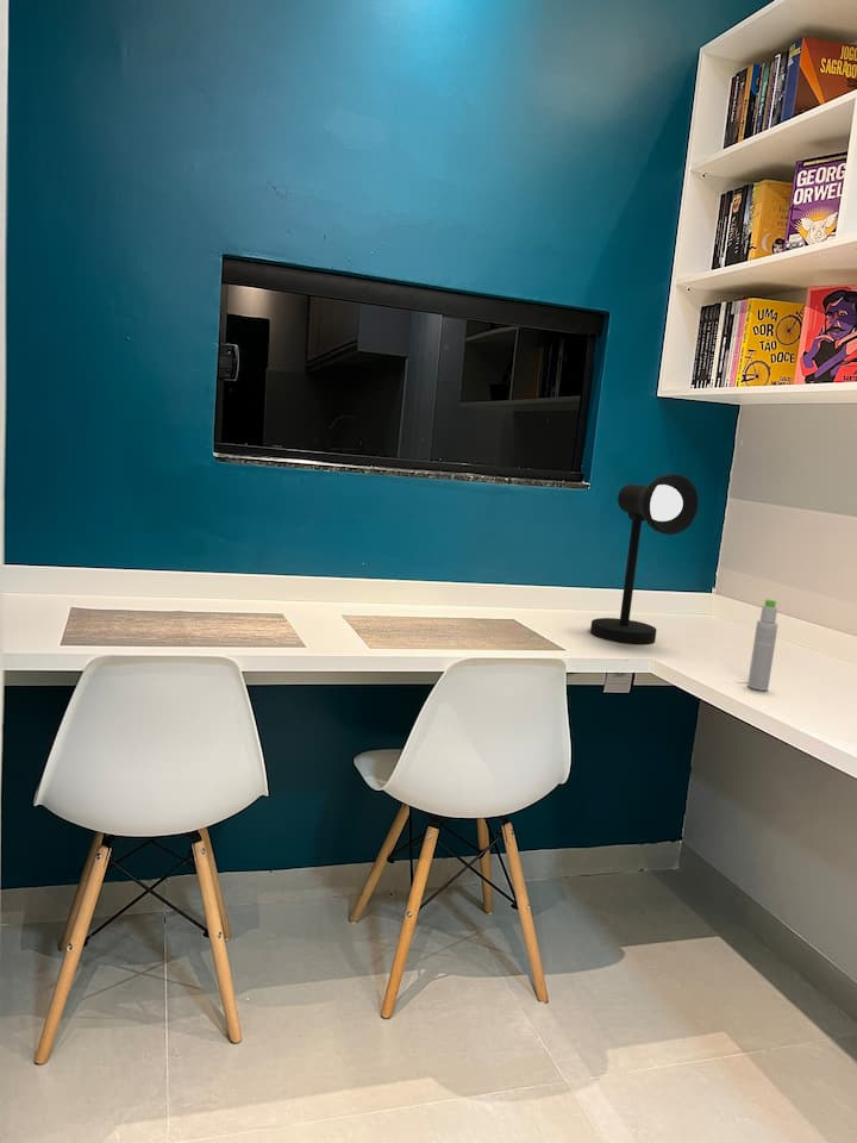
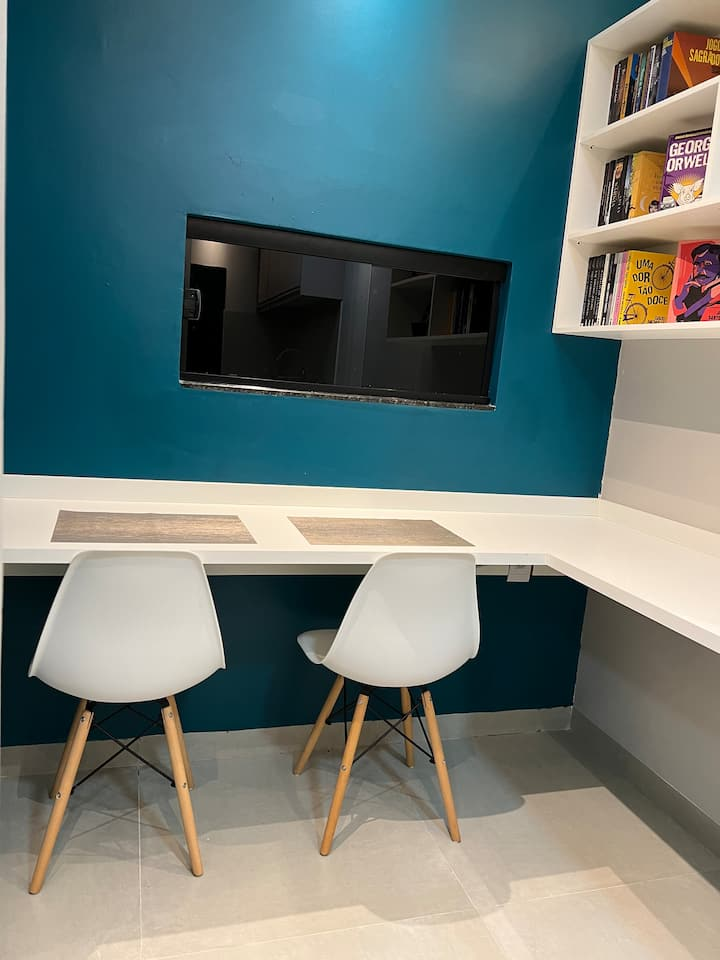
- desk lamp [589,473,700,645]
- bottle [746,598,780,692]
